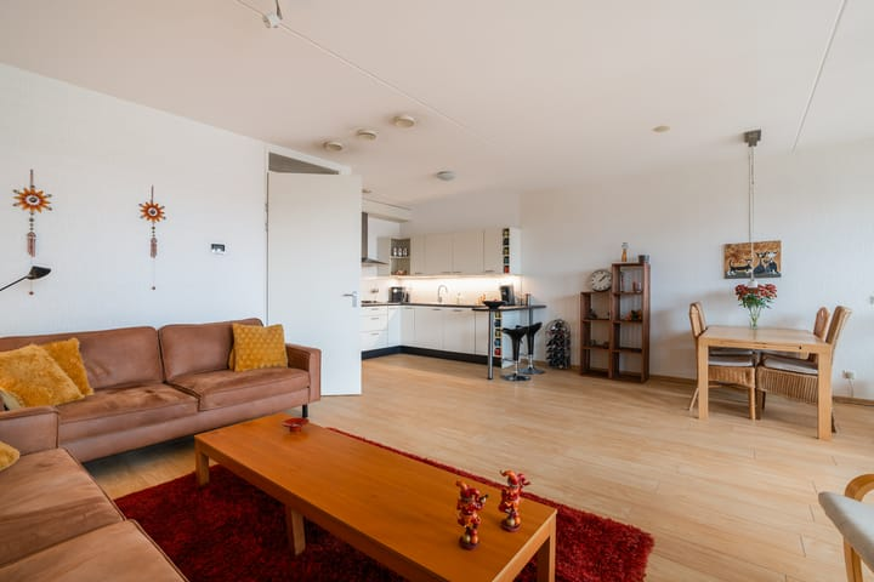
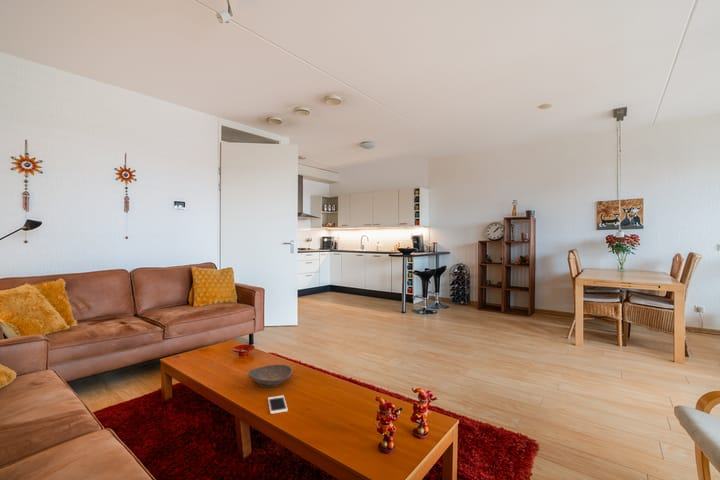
+ cell phone [267,394,289,415]
+ decorative bowl [247,364,293,388]
